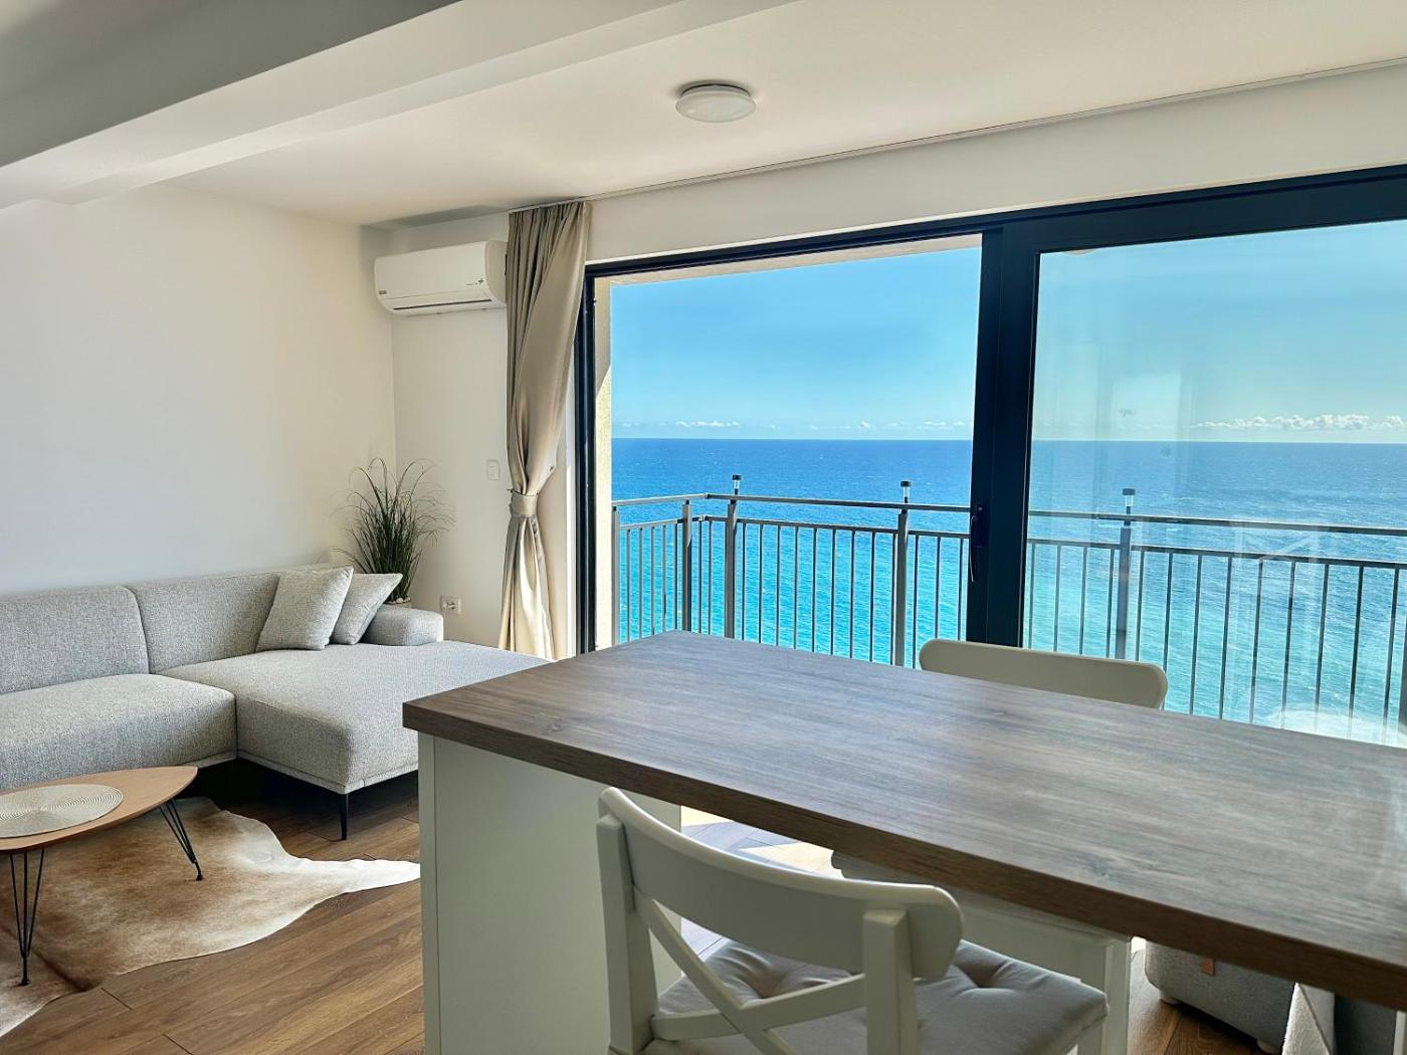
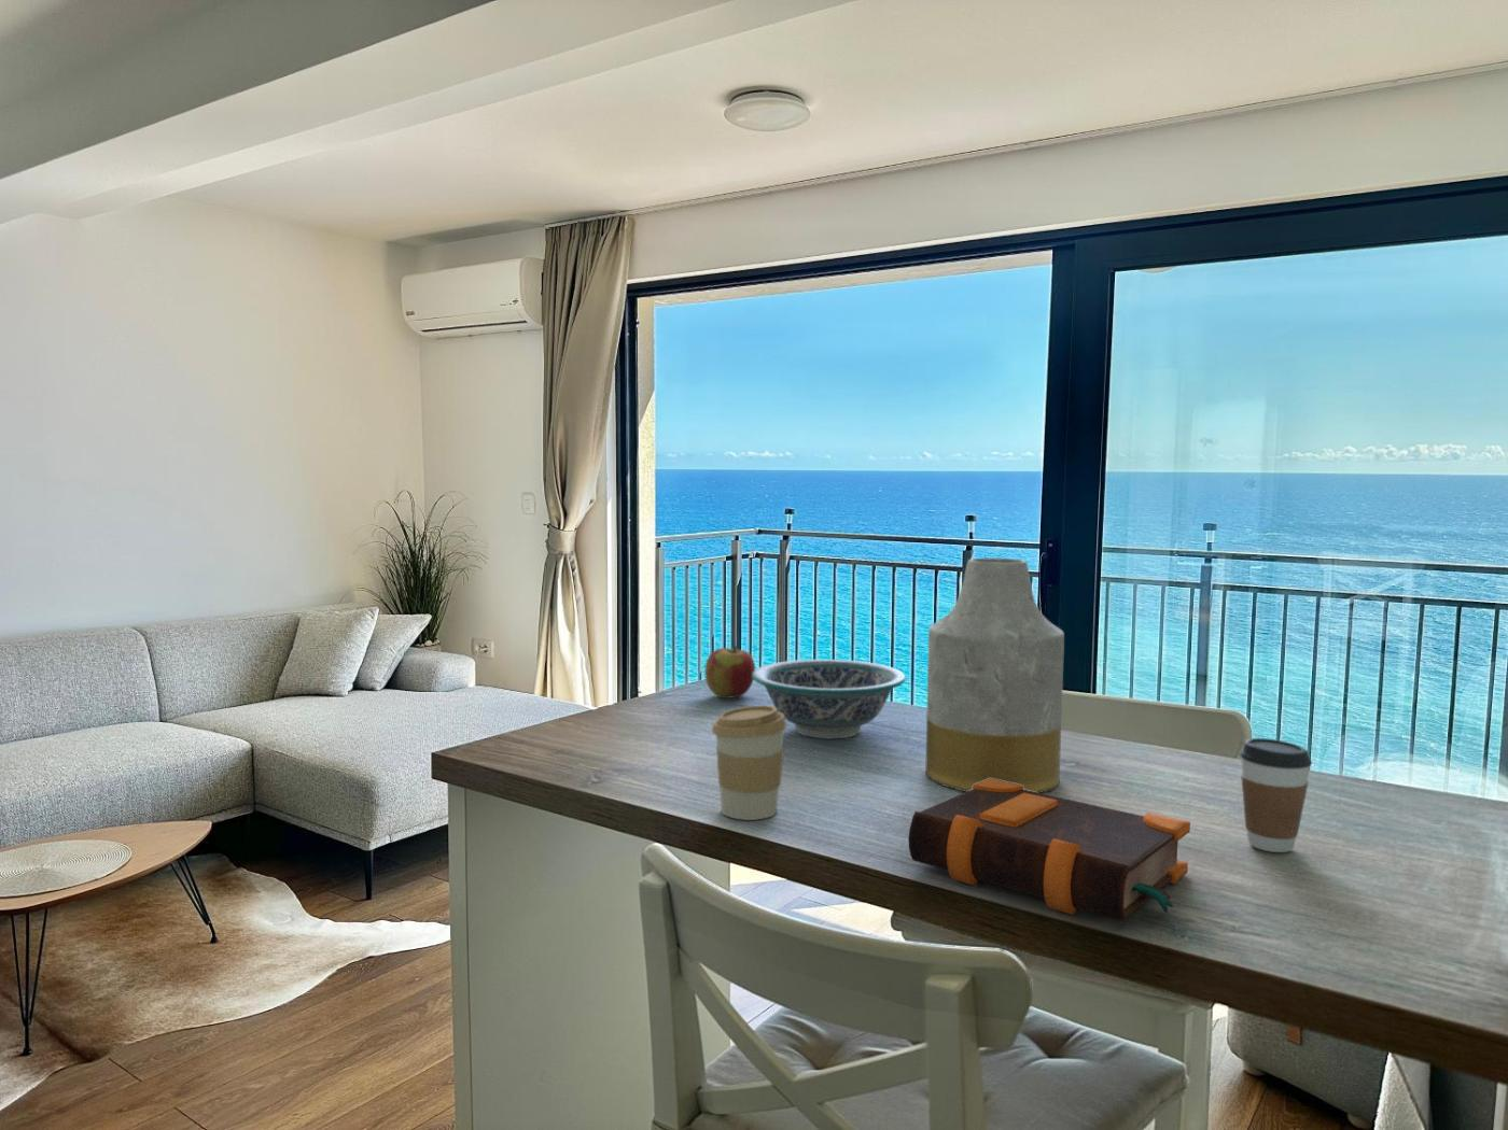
+ coffee cup [1238,737,1313,853]
+ vase [924,558,1065,793]
+ bible [907,779,1191,923]
+ apple [703,645,756,699]
+ coffee cup [711,704,788,821]
+ bowl [752,659,907,739]
